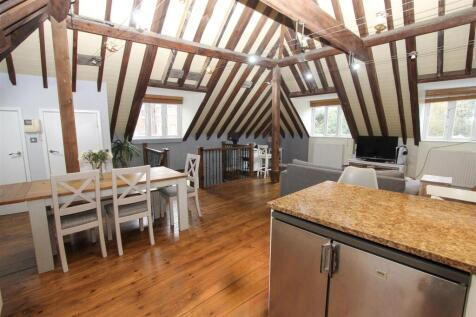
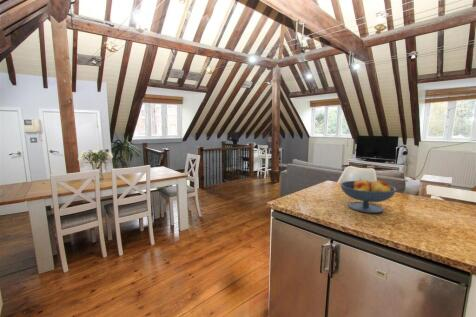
+ fruit bowl [339,178,397,214]
